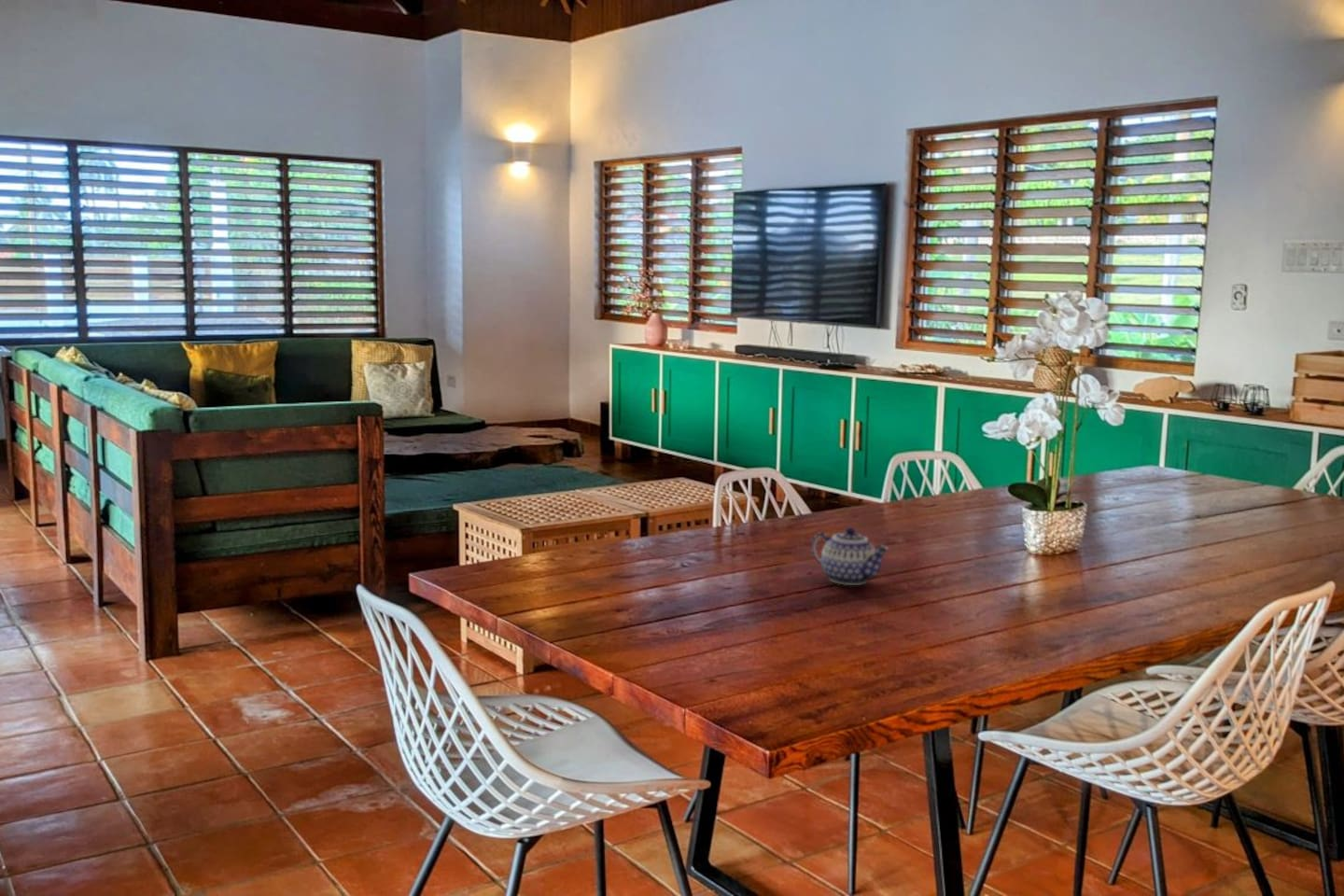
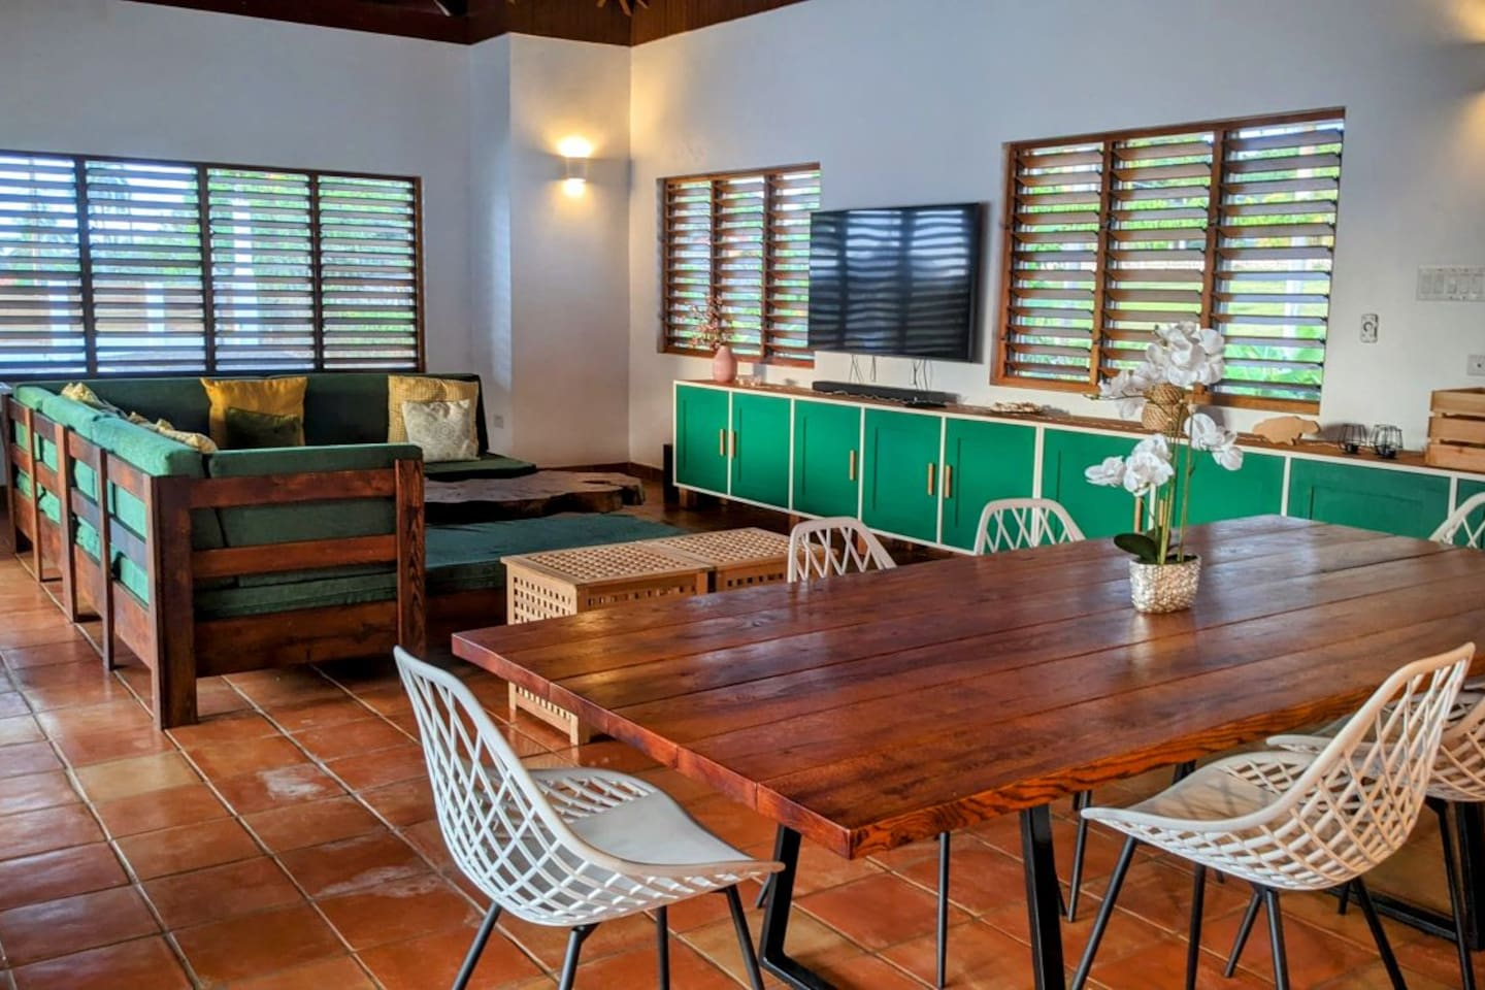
- teapot [810,526,890,586]
